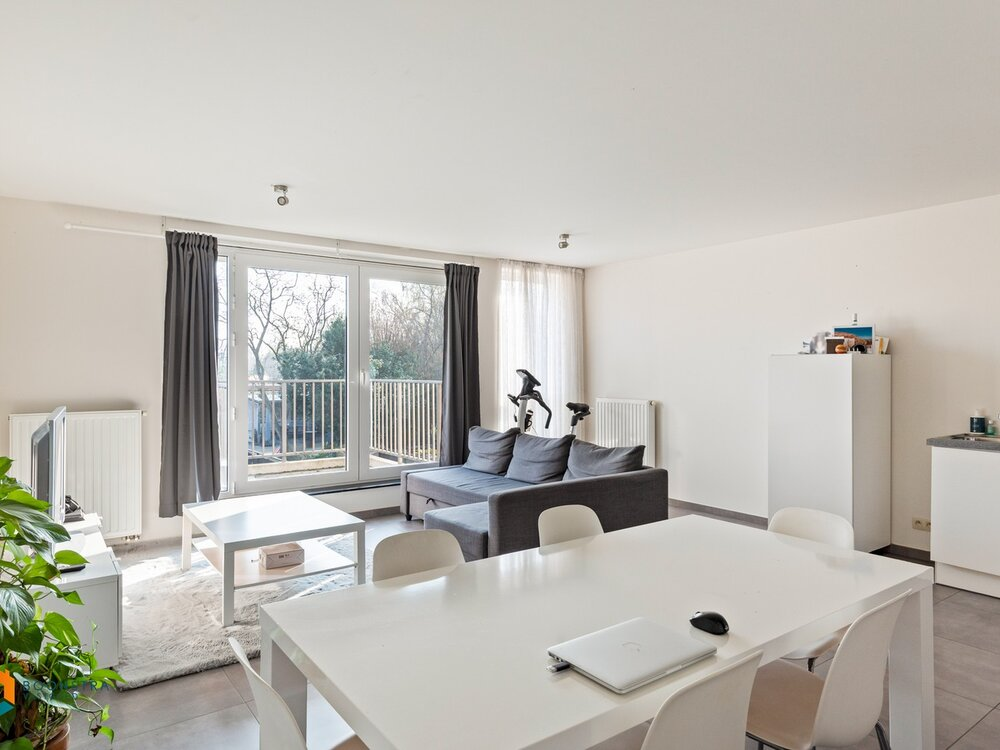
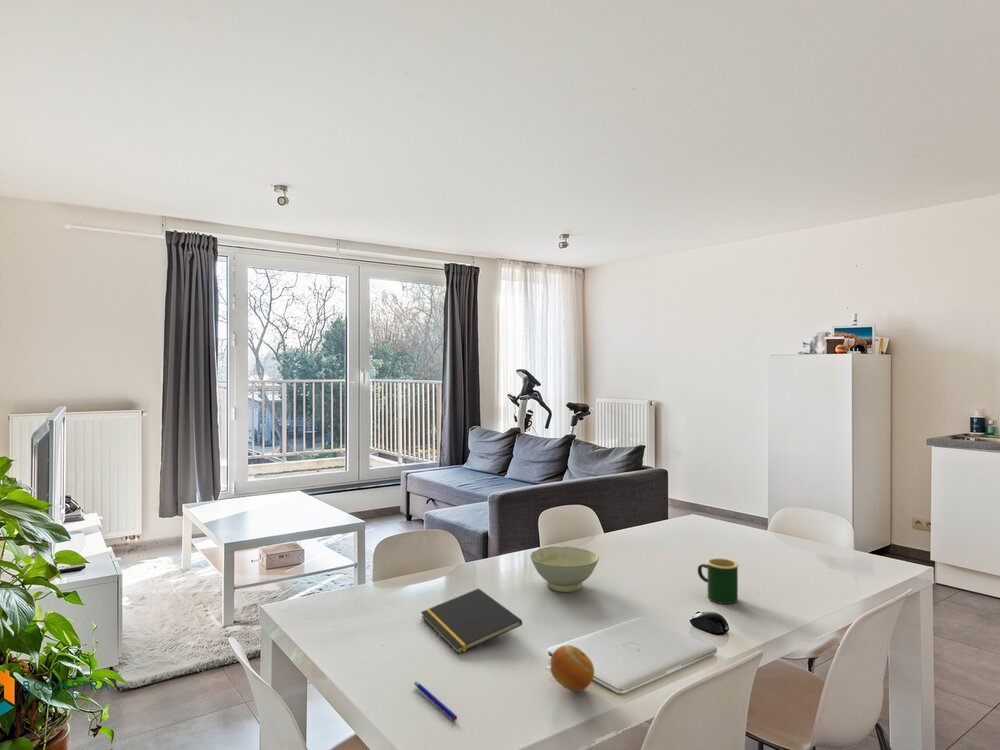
+ notepad [420,587,523,655]
+ mug [697,557,739,605]
+ fruit [549,644,595,692]
+ pen [413,681,458,722]
+ bowl [530,545,600,593]
